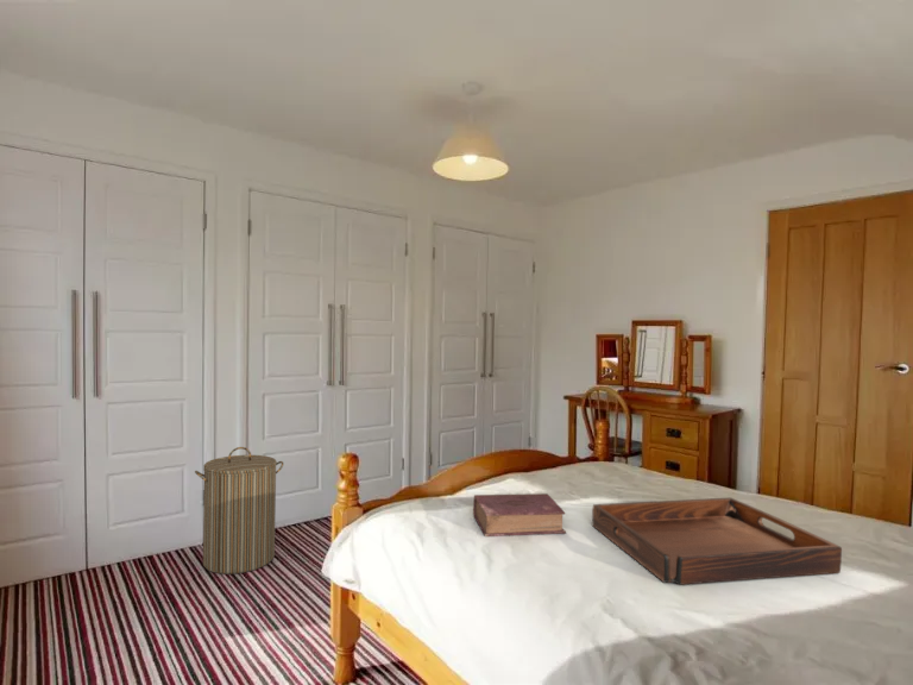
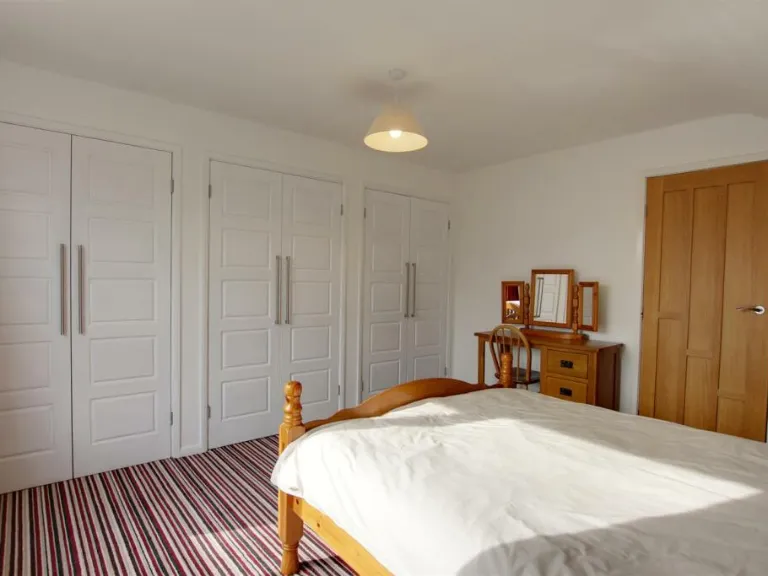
- book [472,492,567,538]
- serving tray [591,497,843,586]
- laundry hamper [194,446,284,576]
